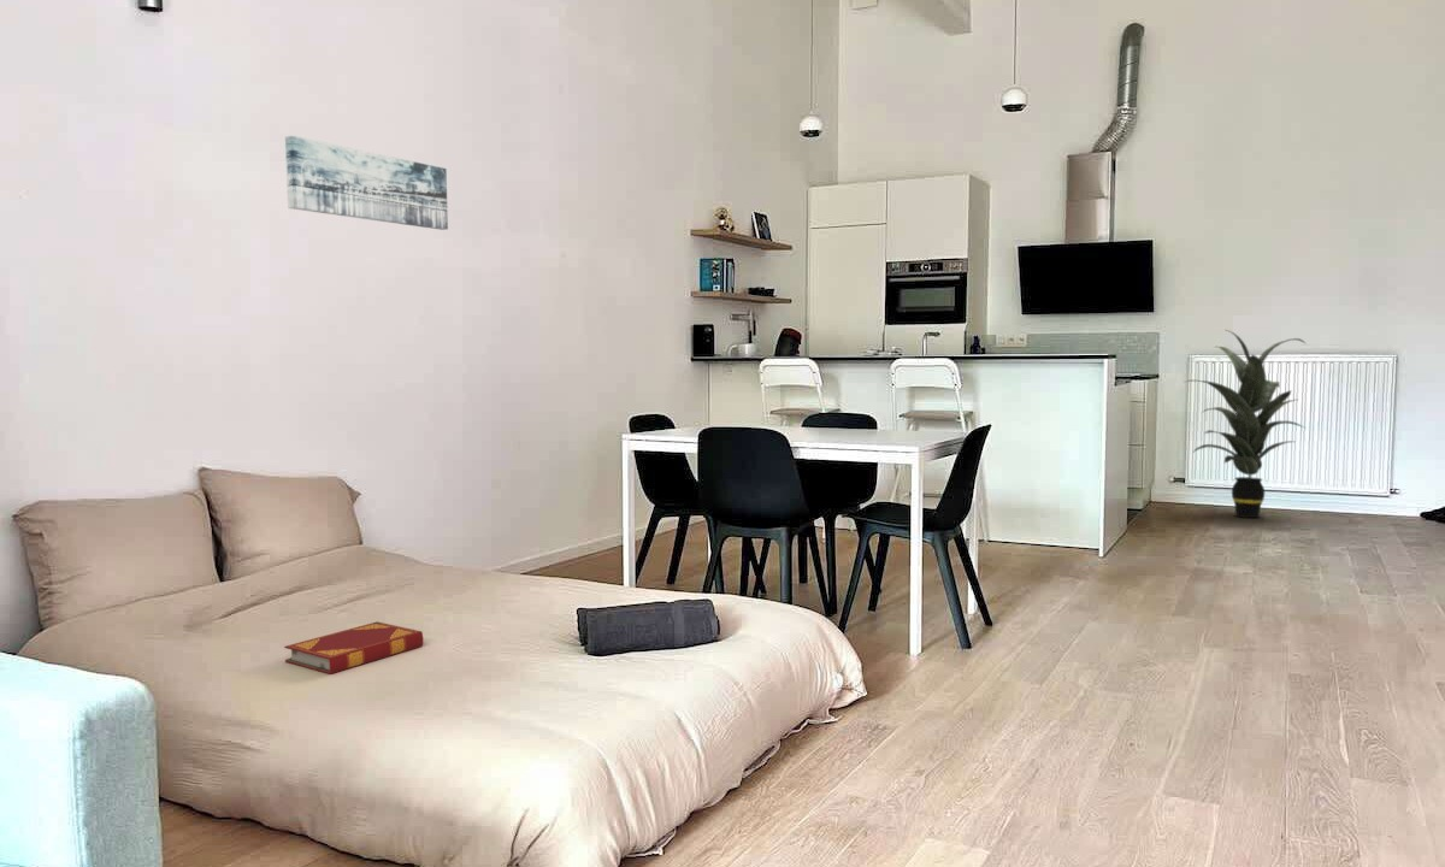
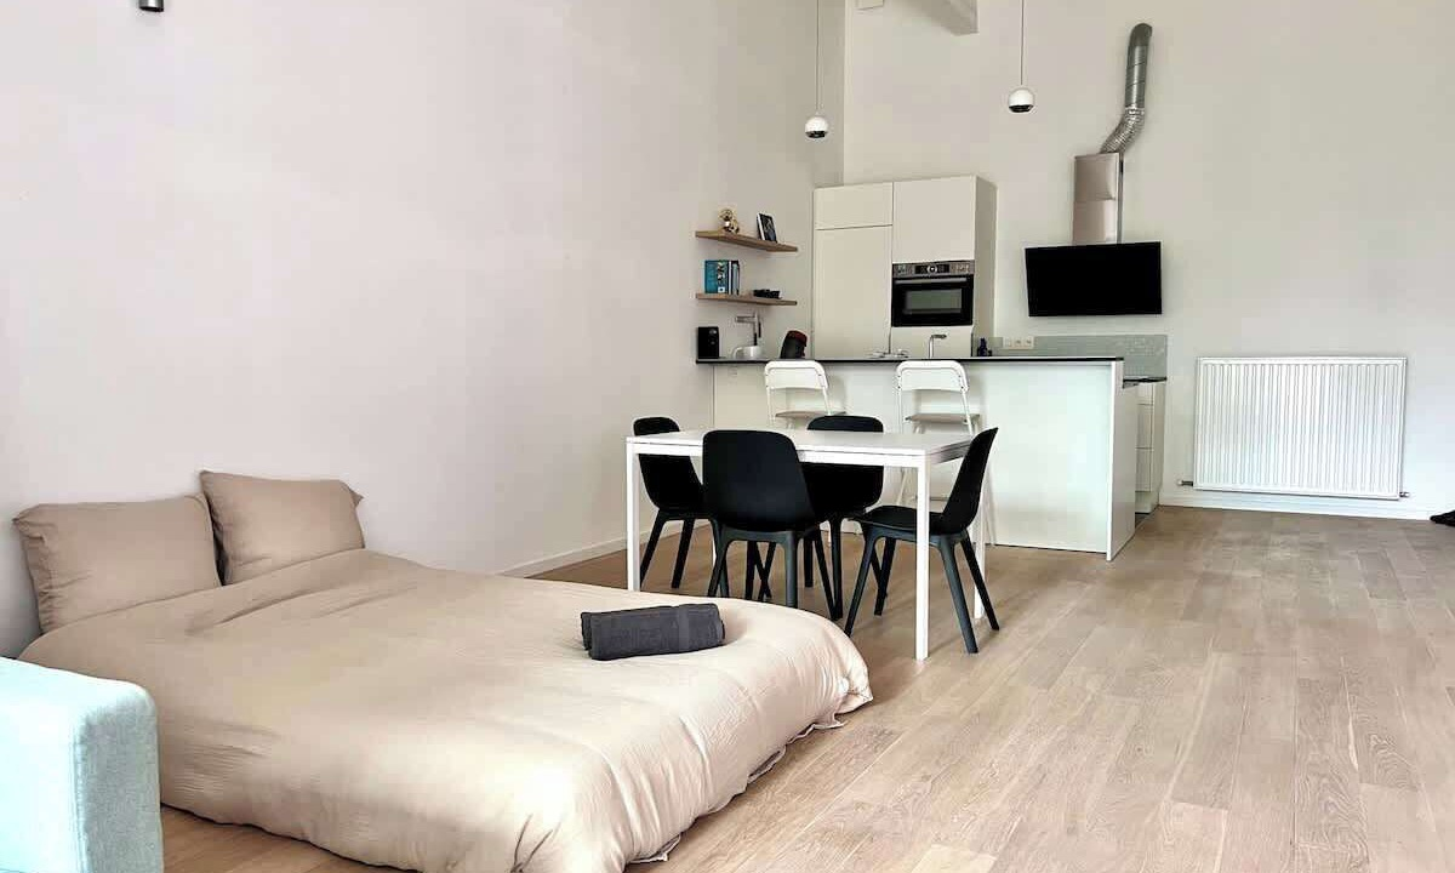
- hardback book [283,620,424,676]
- wall art [284,135,449,231]
- indoor plant [1185,329,1308,519]
